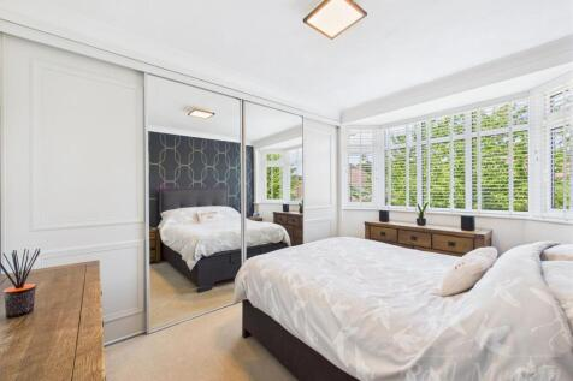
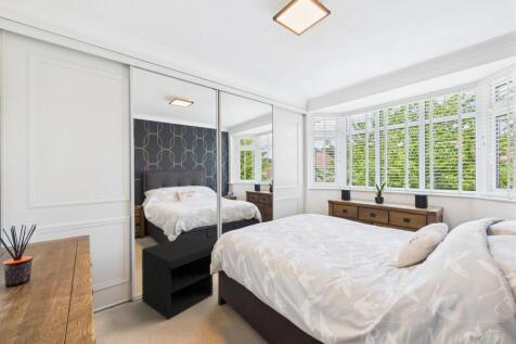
+ nightstand [141,237,215,321]
